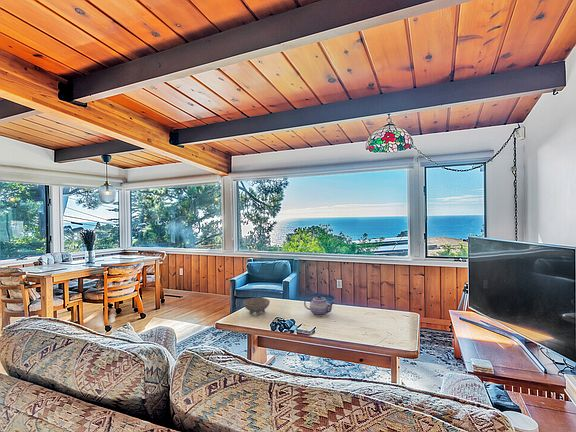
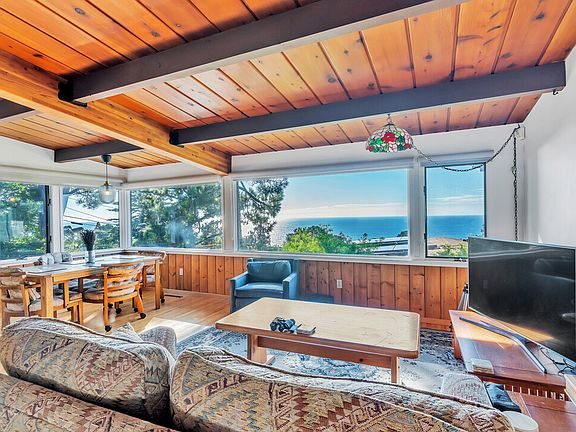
- teapot [303,294,336,317]
- bowl [242,297,271,316]
